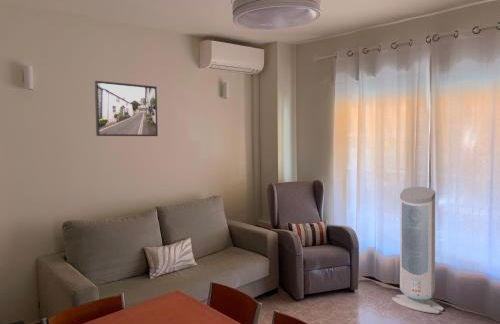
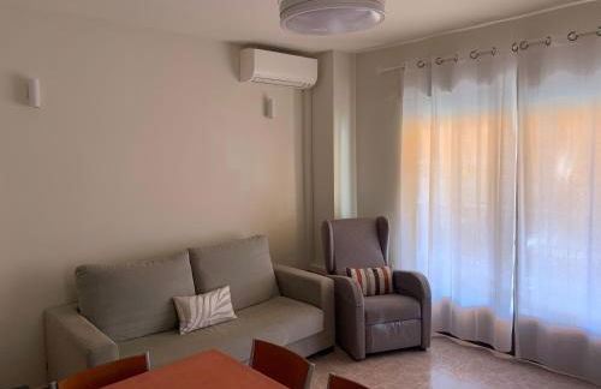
- air purifier [391,186,445,315]
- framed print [94,80,159,137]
